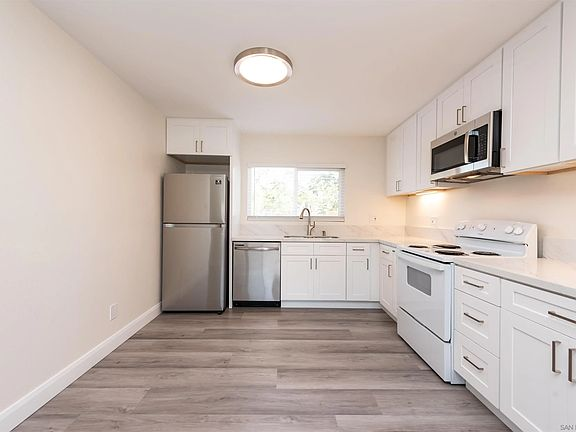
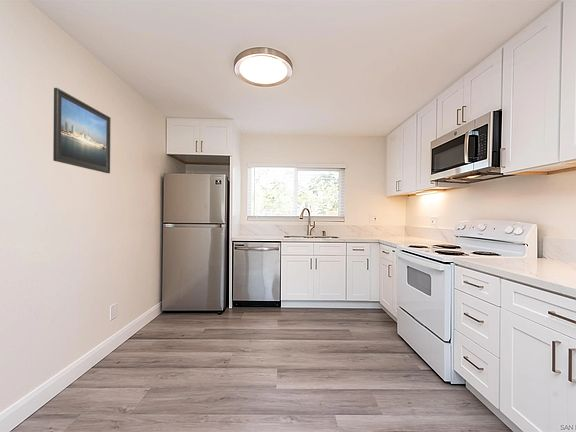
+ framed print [52,87,112,174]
